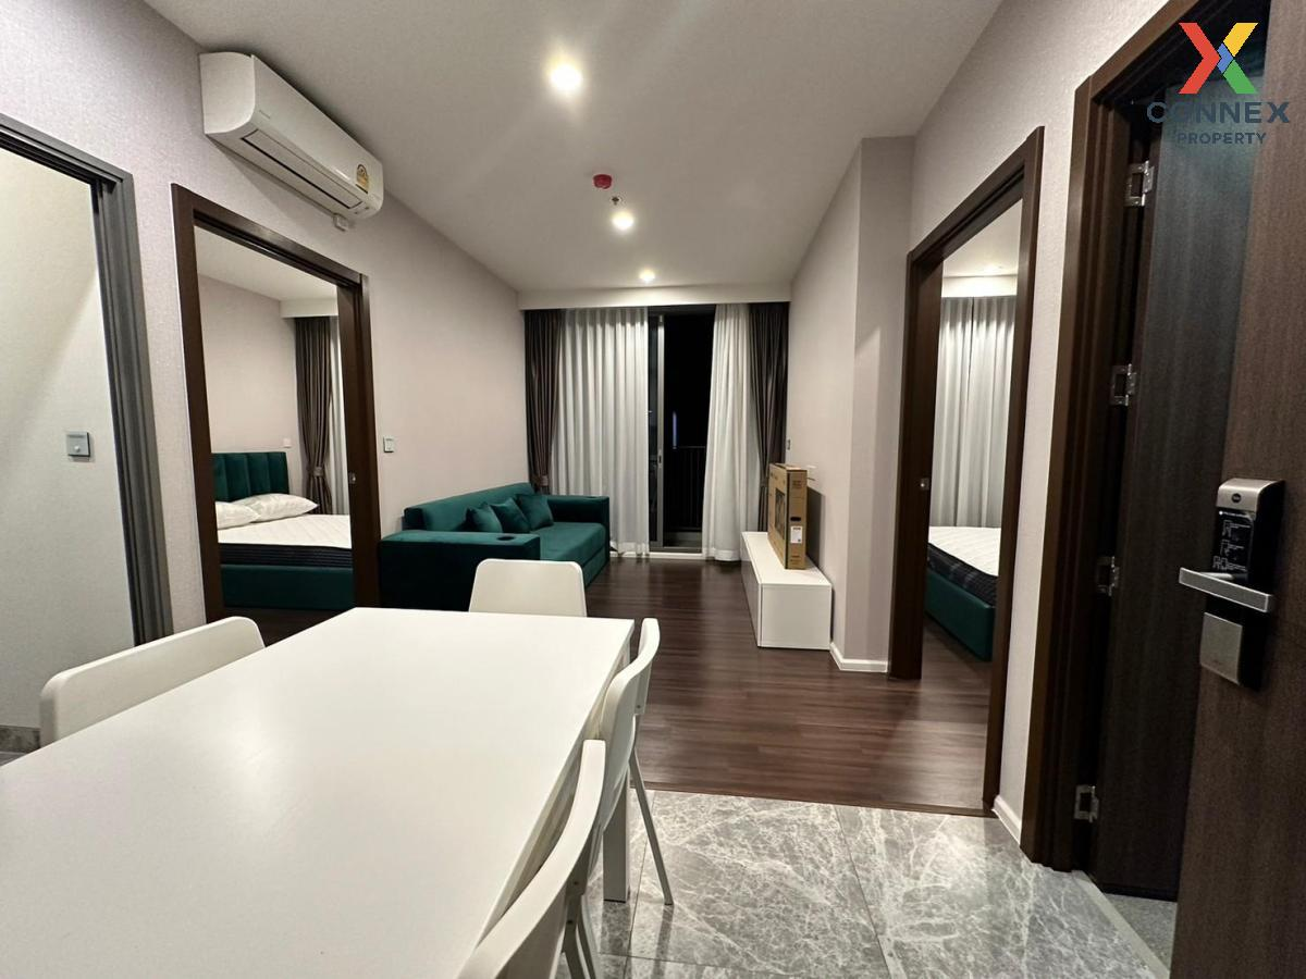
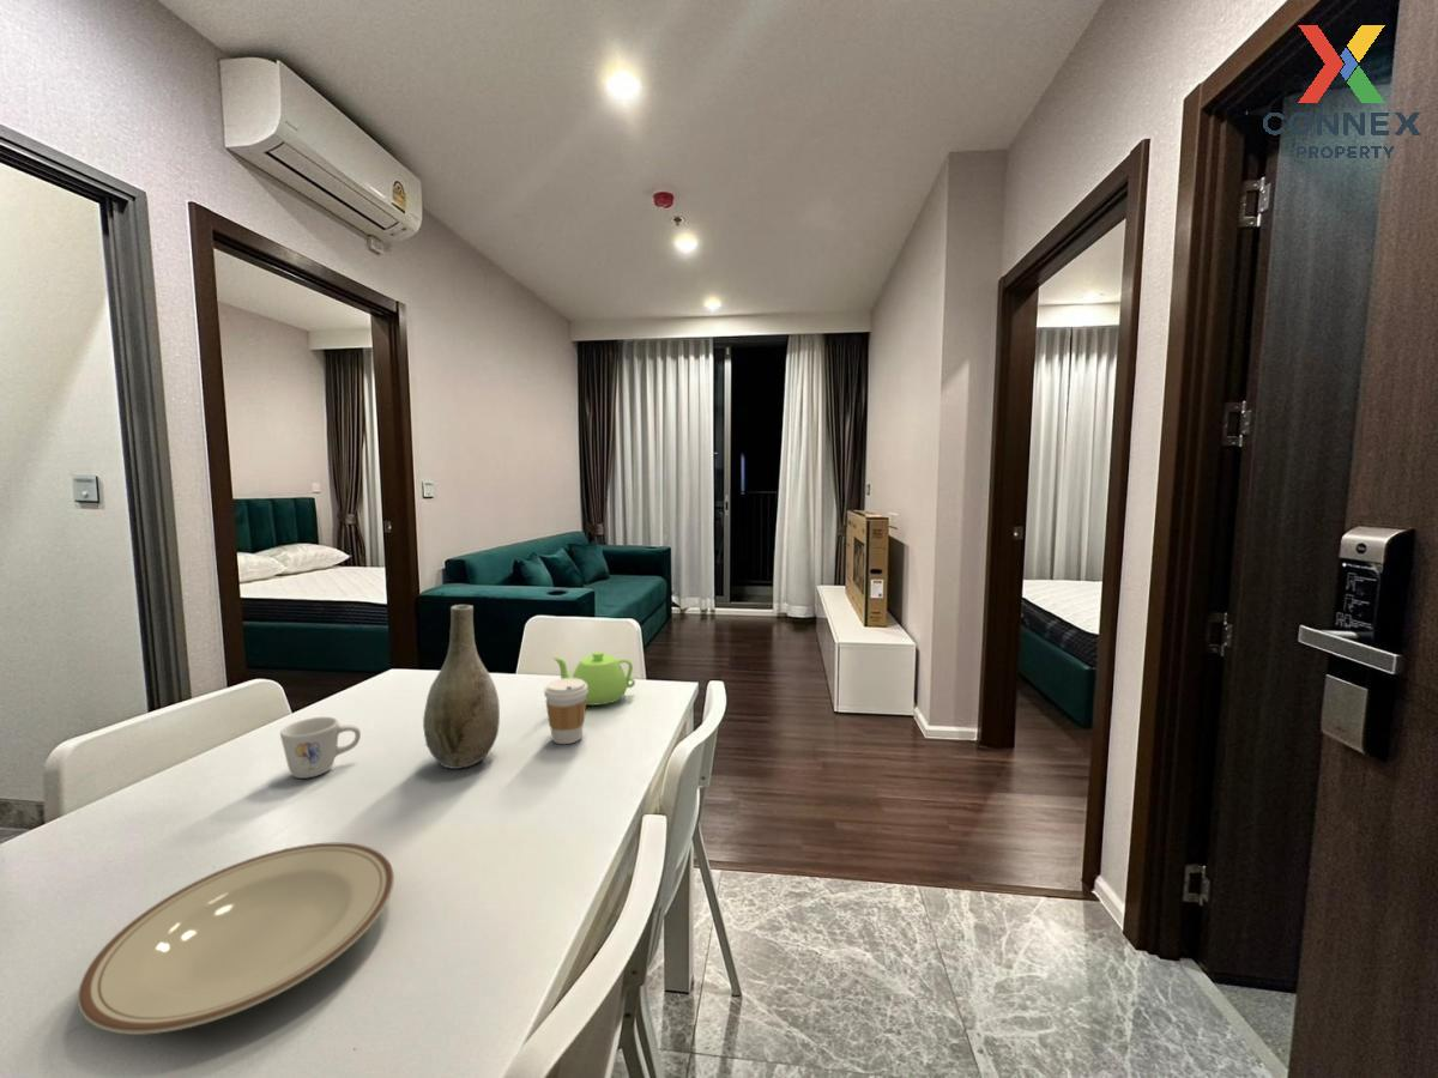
+ plate [77,842,395,1036]
+ vase [422,604,501,770]
+ teapot [551,650,636,707]
+ coffee cup [543,678,588,745]
+ mug [279,716,362,780]
